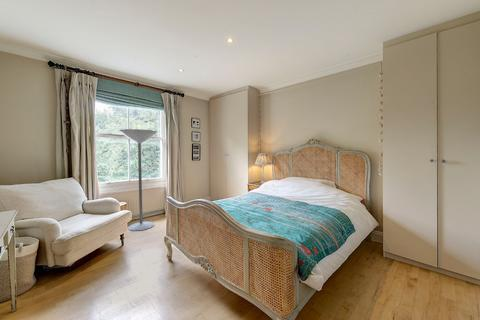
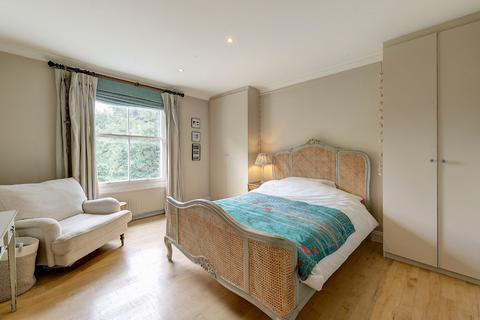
- floor lamp [119,128,158,232]
